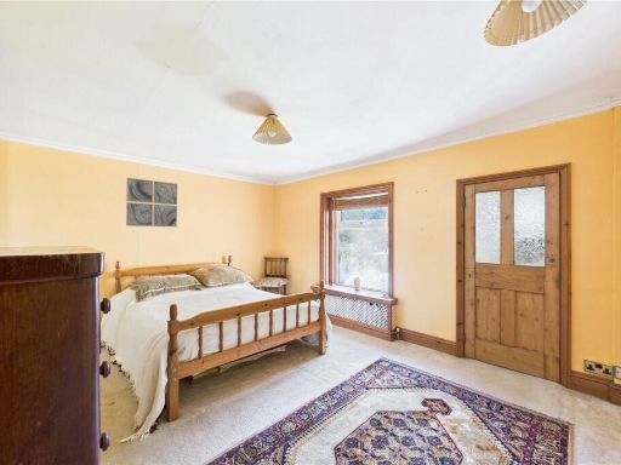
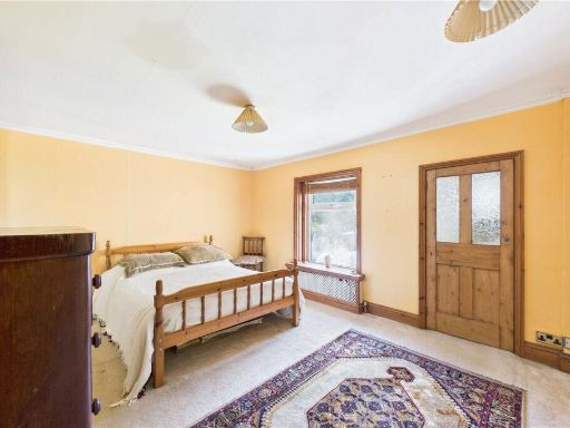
- wall art [125,177,178,228]
